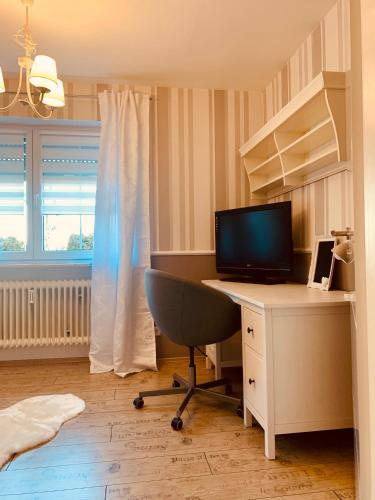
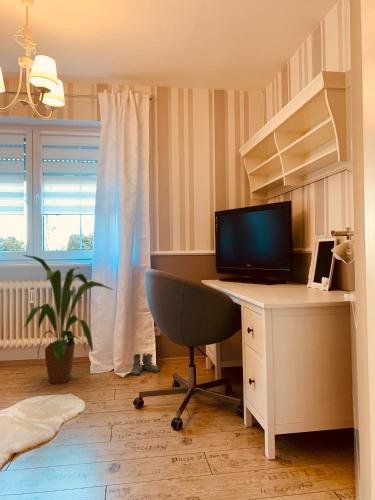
+ boots [131,352,160,377]
+ house plant [22,254,114,384]
